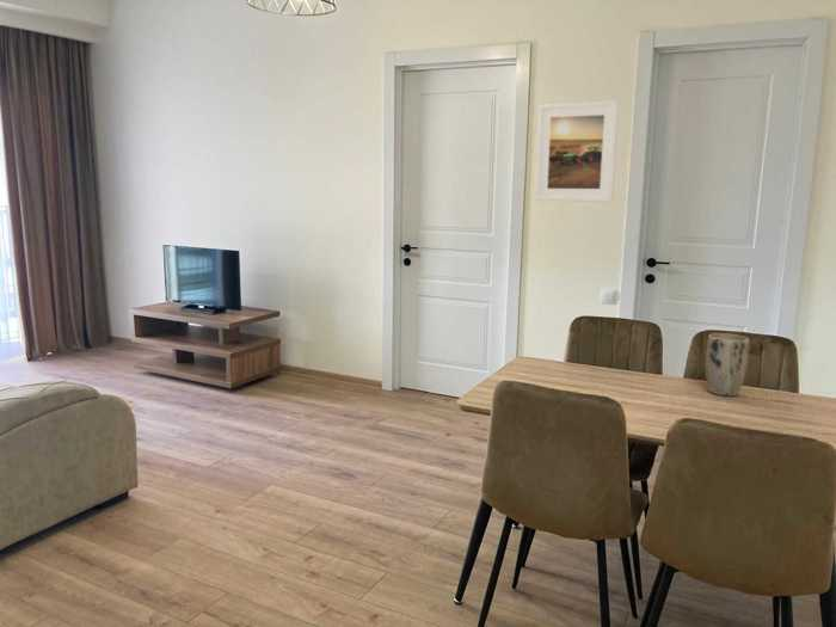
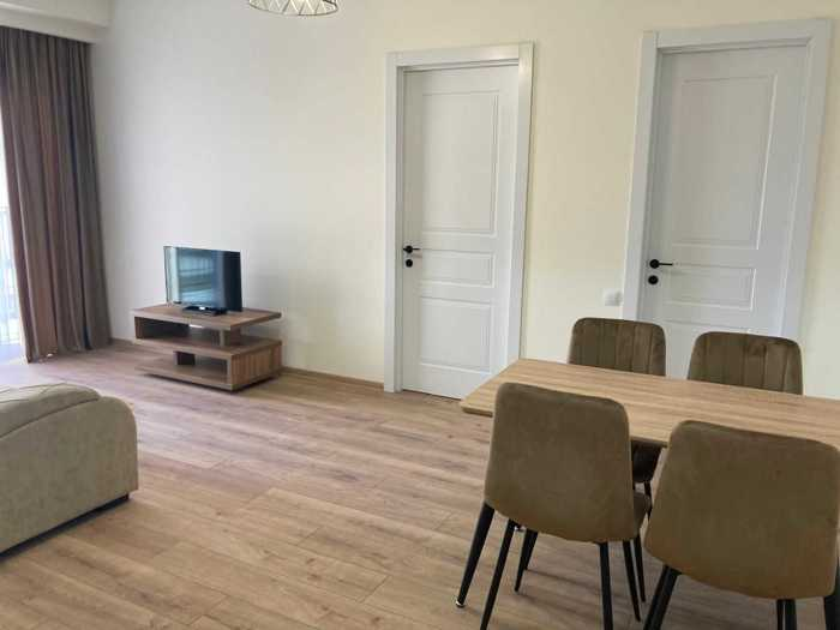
- plant pot [705,332,750,398]
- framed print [534,100,620,203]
